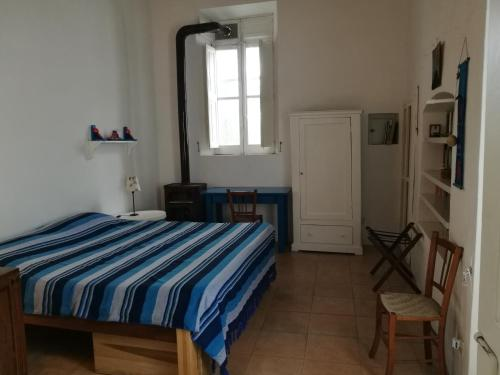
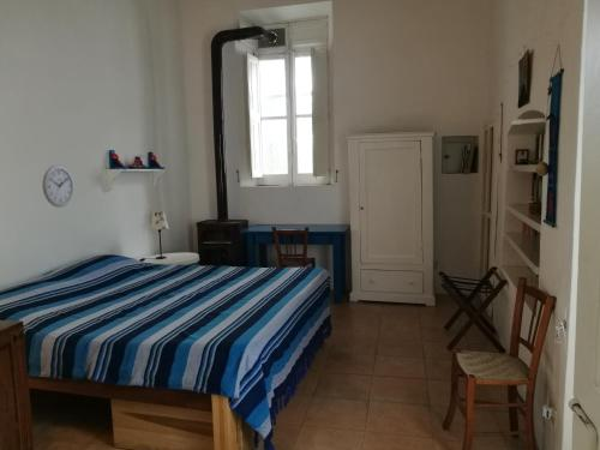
+ wall clock [42,164,74,209]
